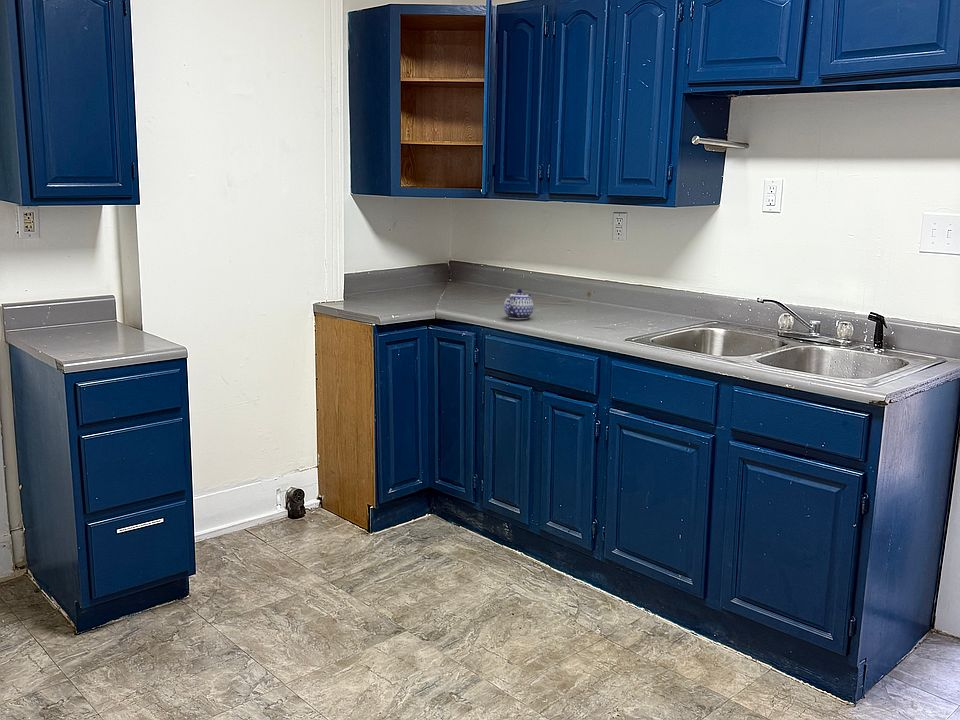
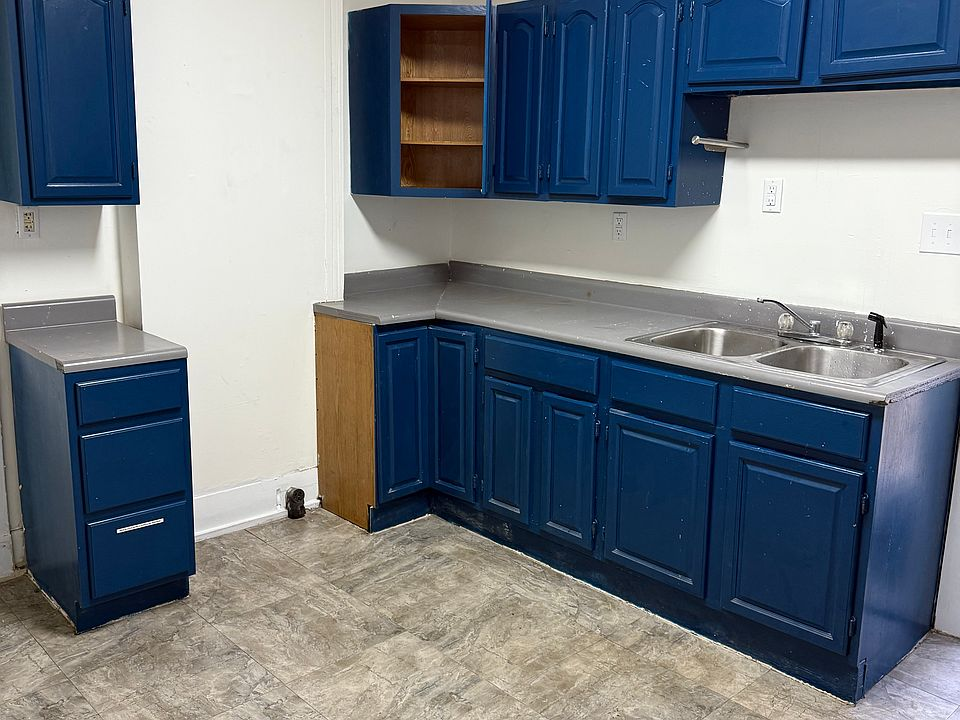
- teapot [503,288,534,320]
